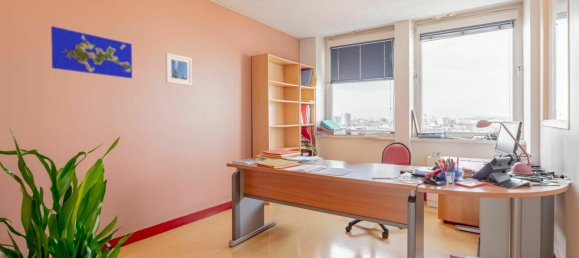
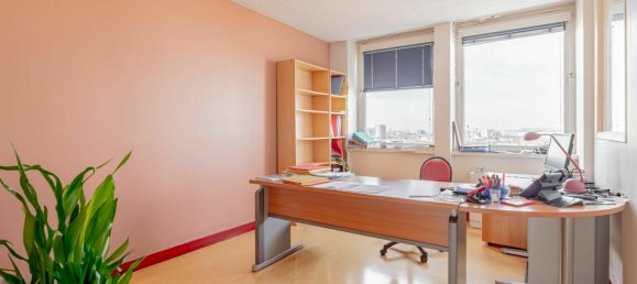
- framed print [165,52,193,87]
- world map [50,25,133,79]
